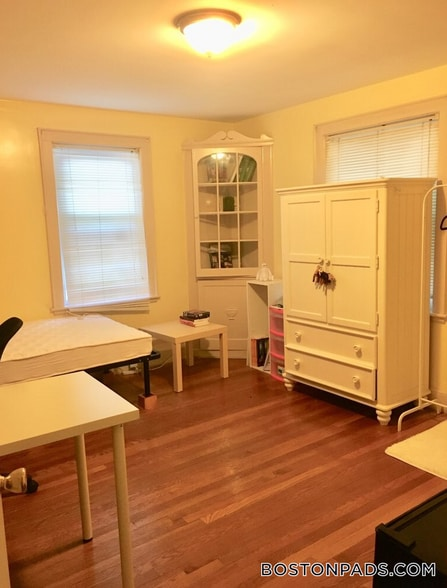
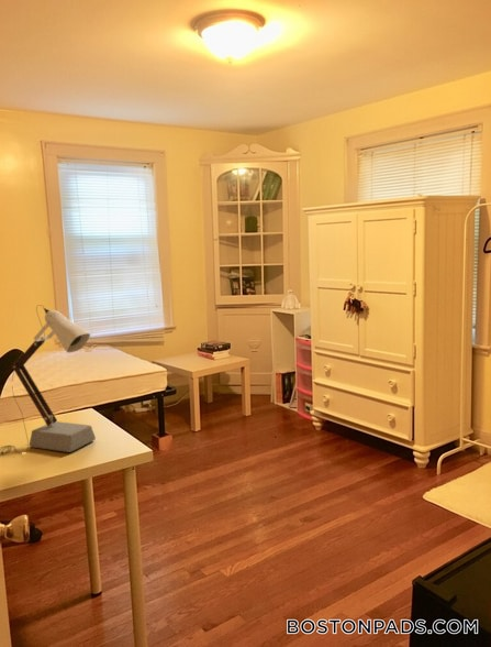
+ desk lamp [0,304,97,457]
